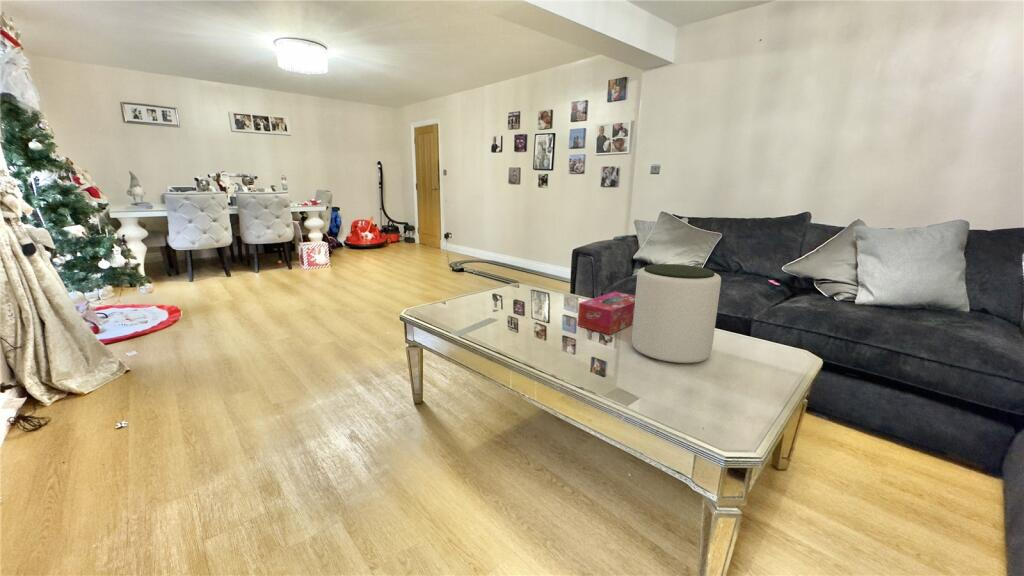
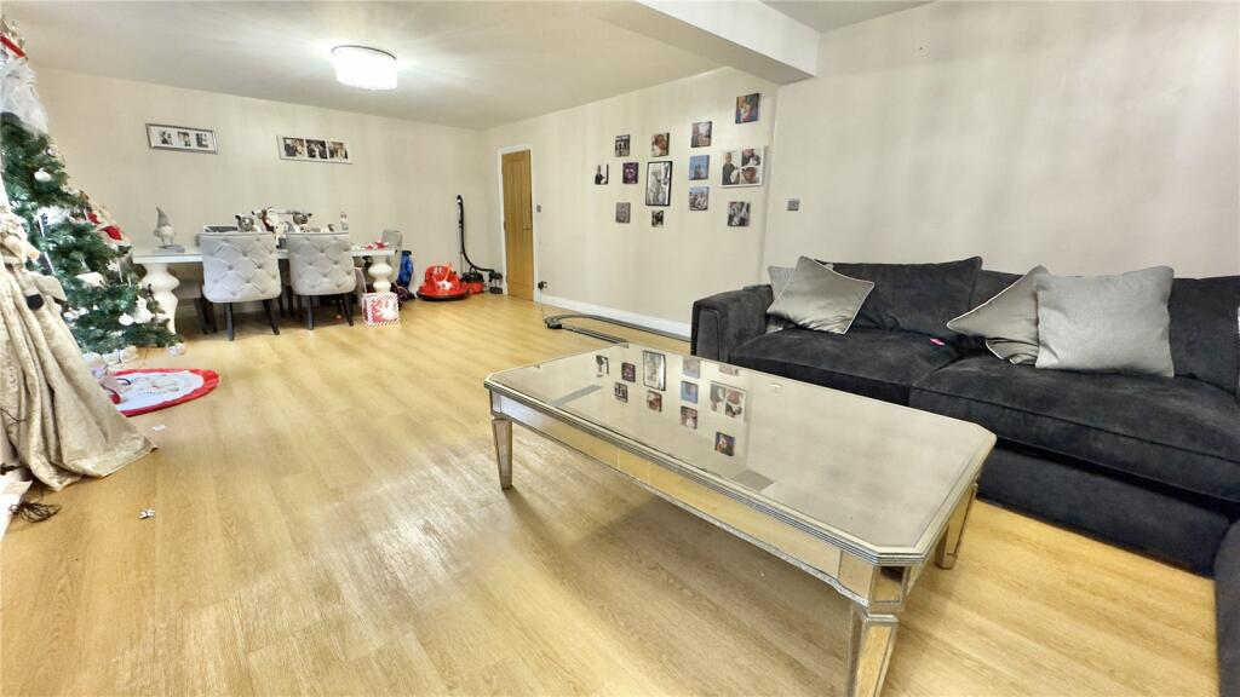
- tissue box [577,291,636,336]
- plant pot [631,263,722,365]
